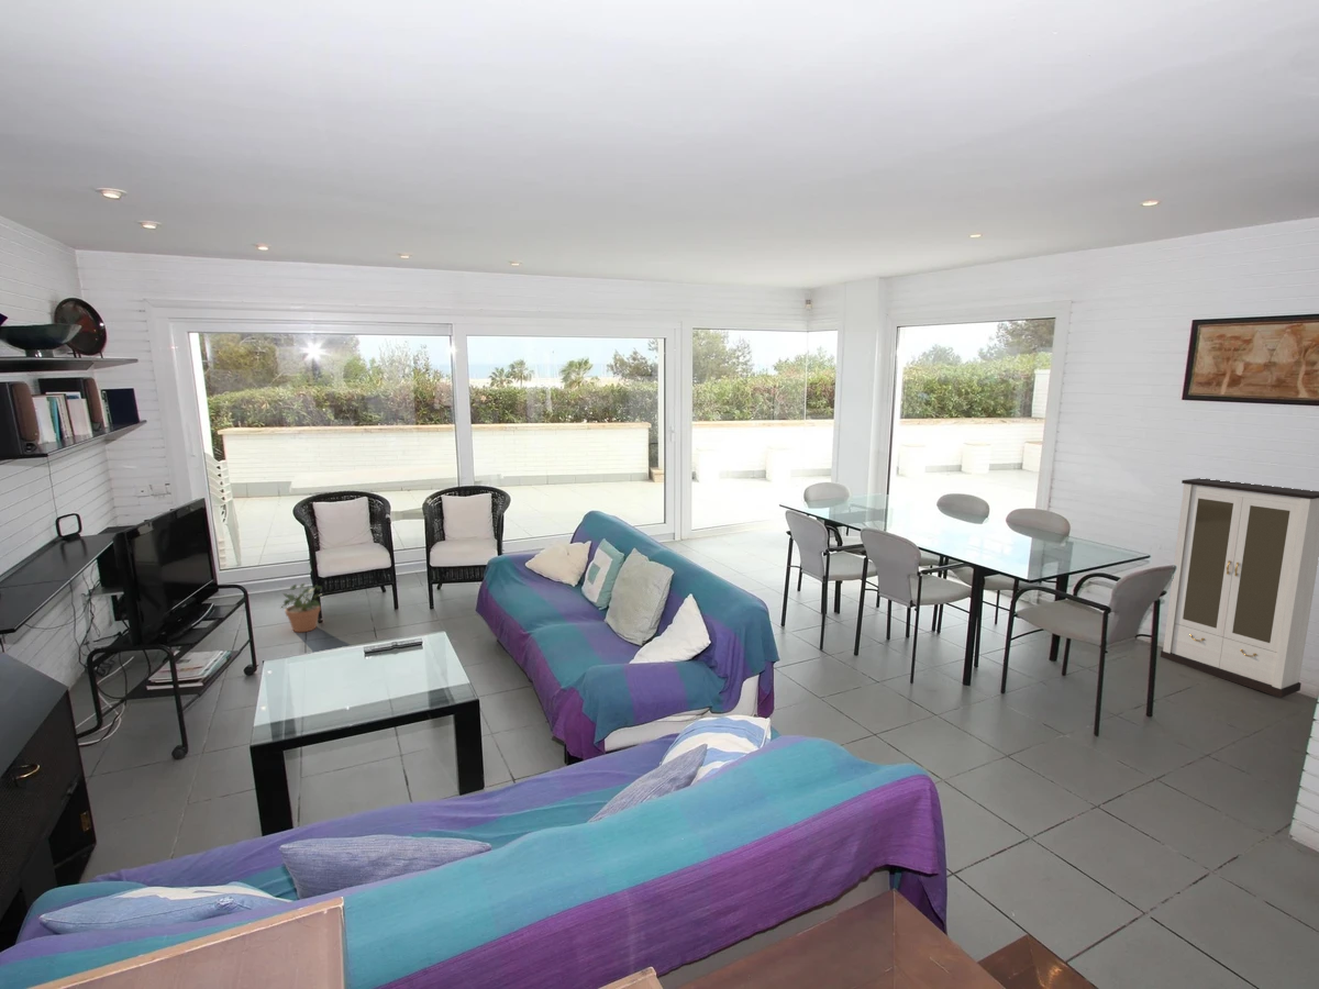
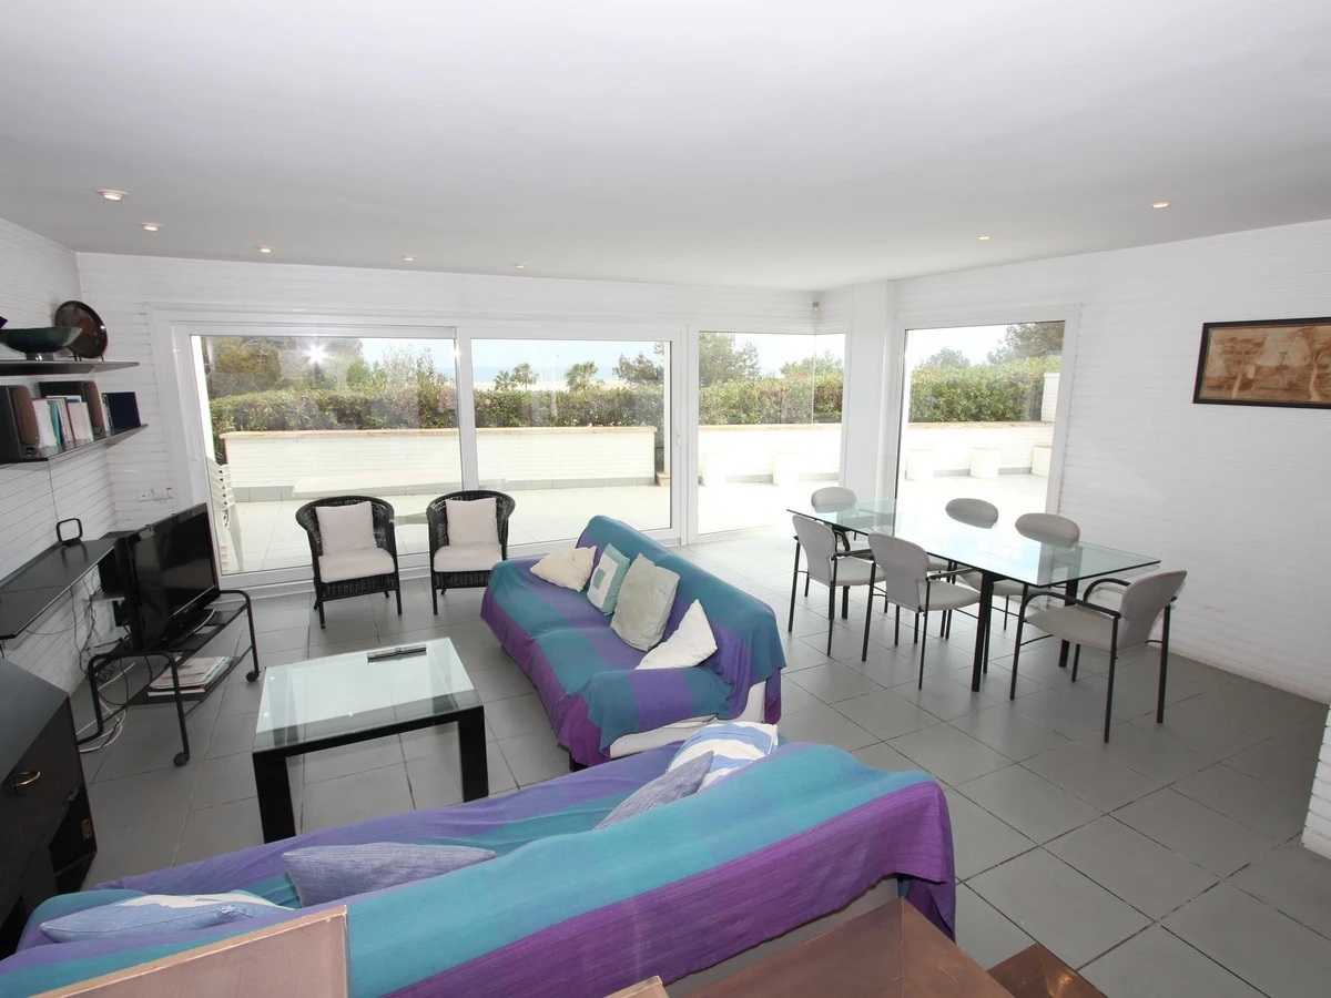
- cabinet [1160,477,1319,699]
- potted plant [278,581,329,633]
